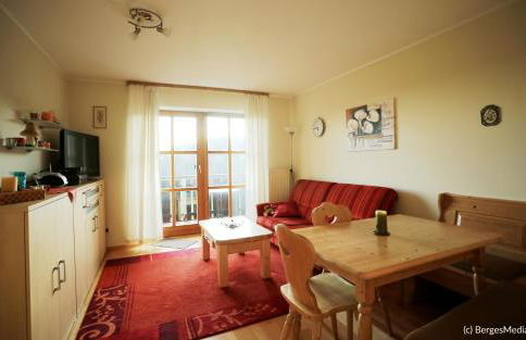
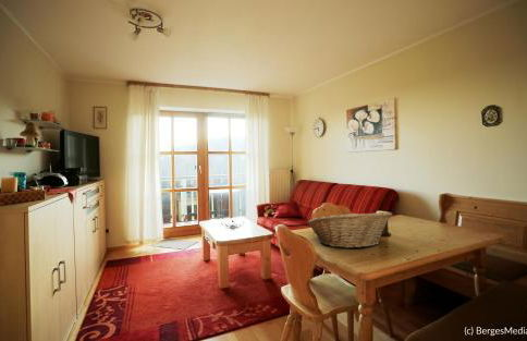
+ fruit basket [306,210,393,249]
